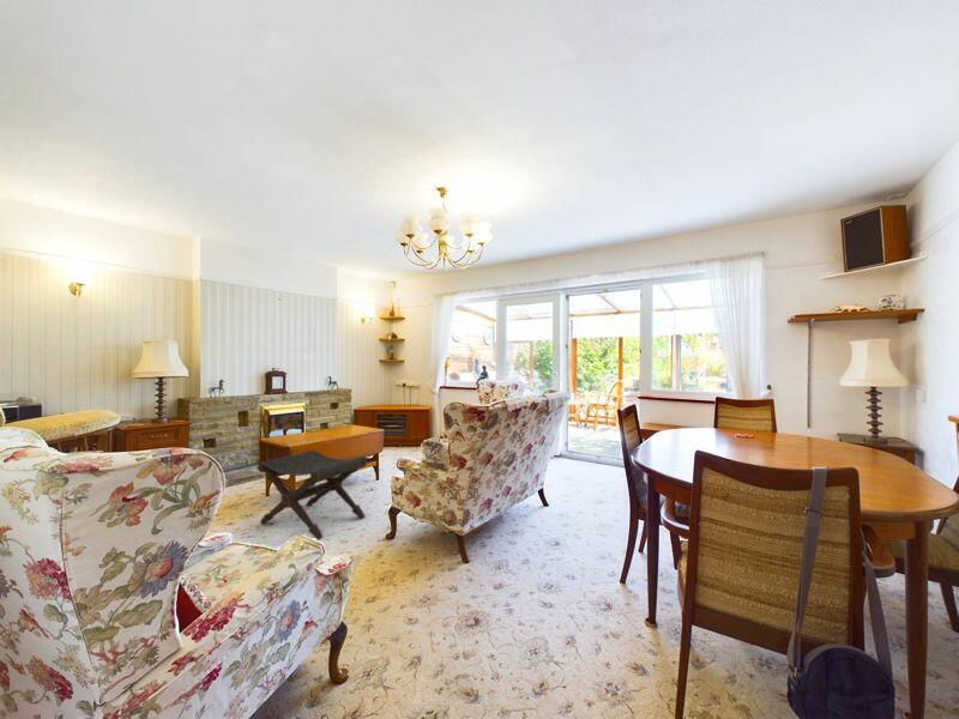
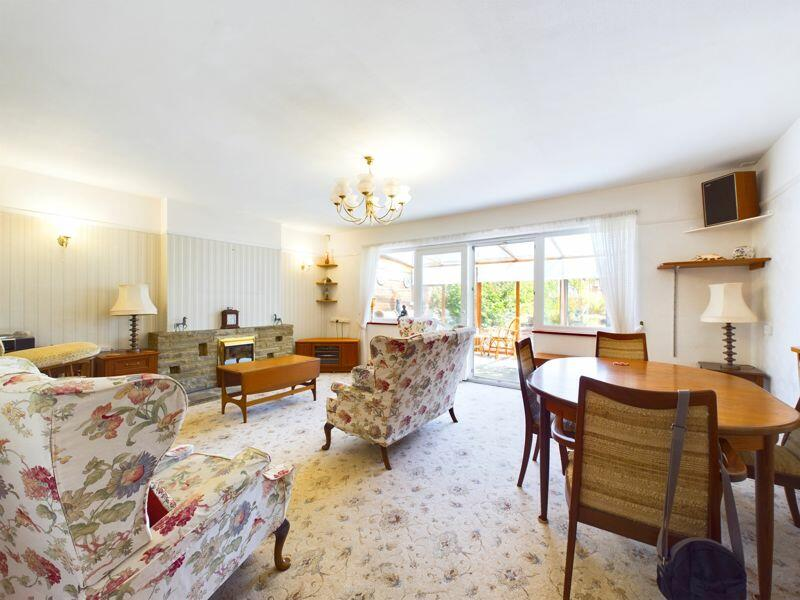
- footstool [257,449,368,540]
